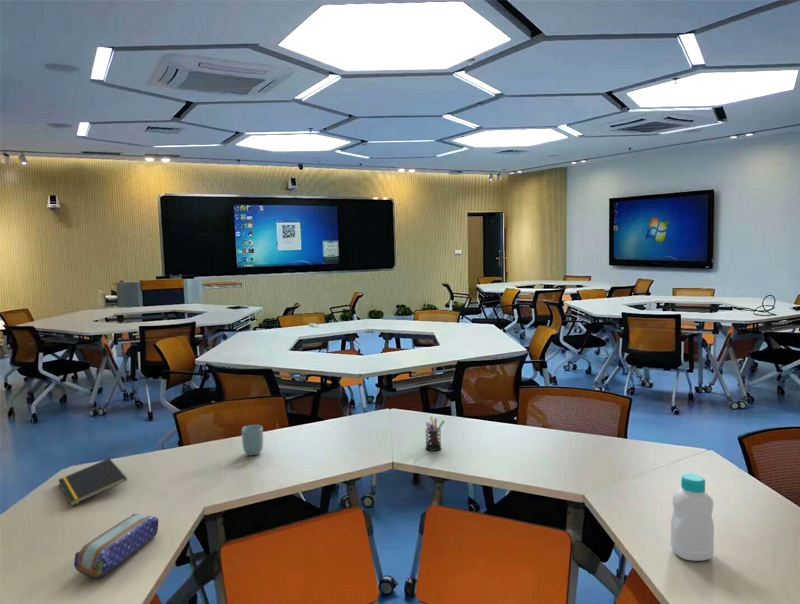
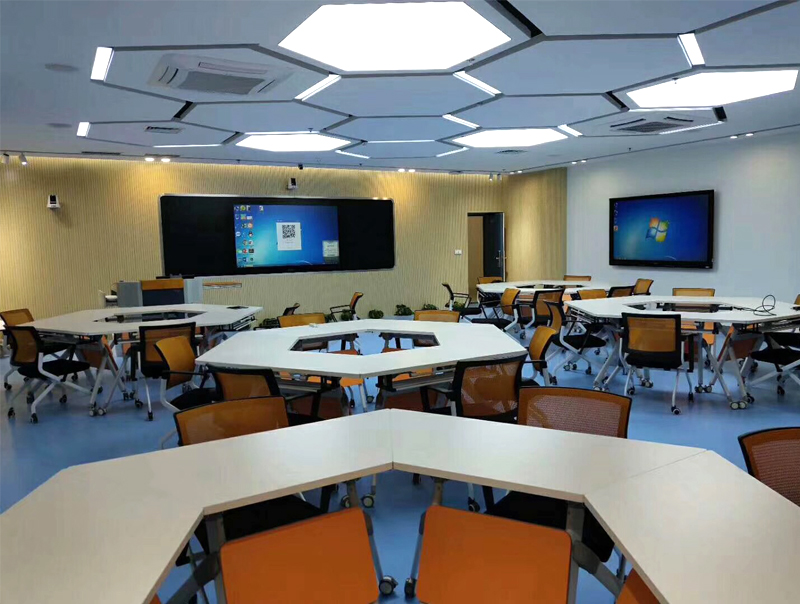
- pen holder [424,416,446,452]
- pencil case [73,513,159,578]
- cup [241,424,264,456]
- notepad [57,457,128,507]
- bottle [669,473,715,562]
